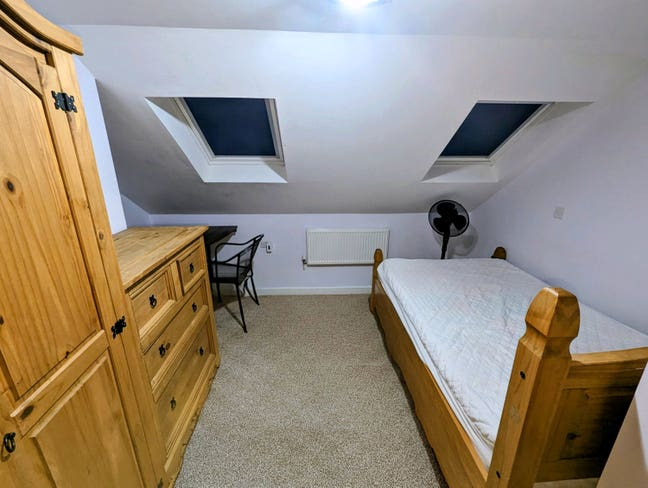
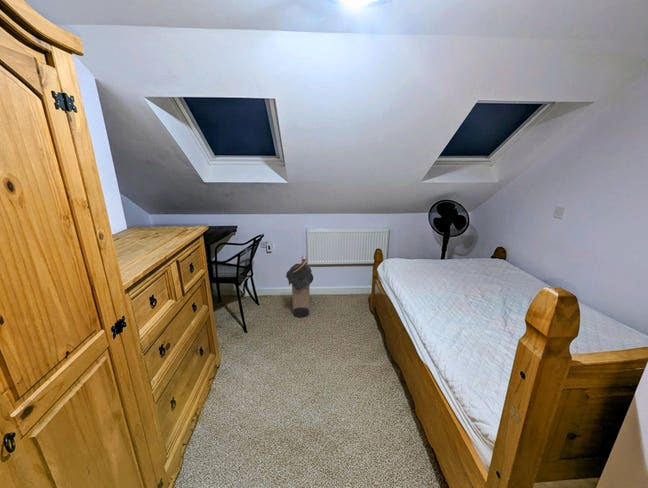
+ laundry hamper [285,258,314,318]
